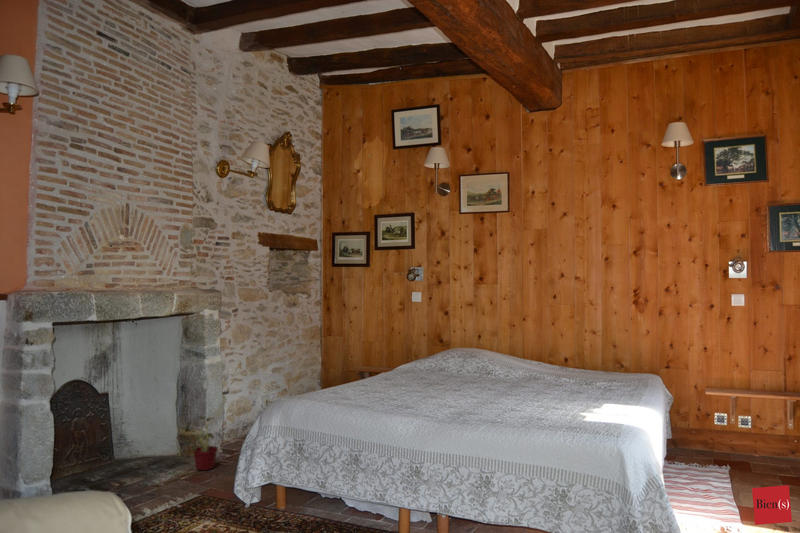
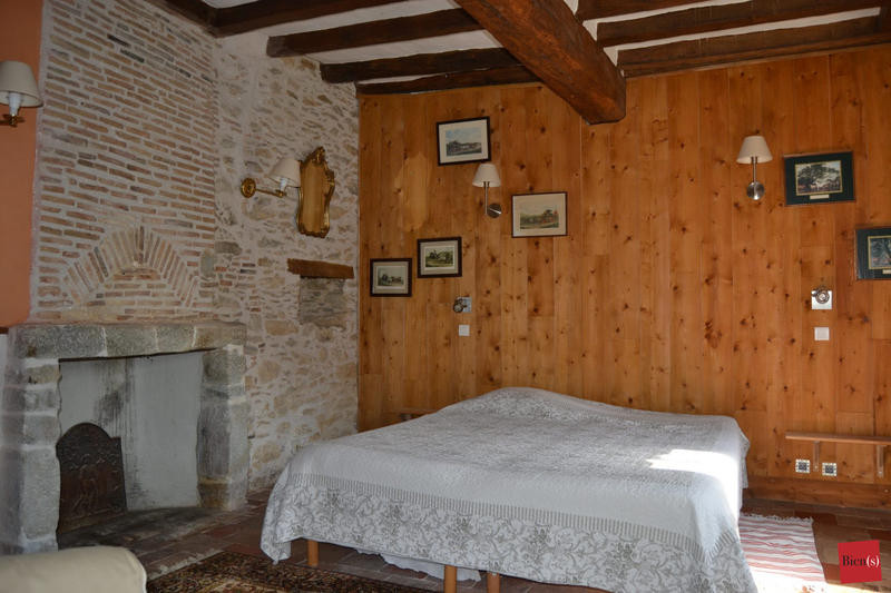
- potted plant [185,414,223,472]
